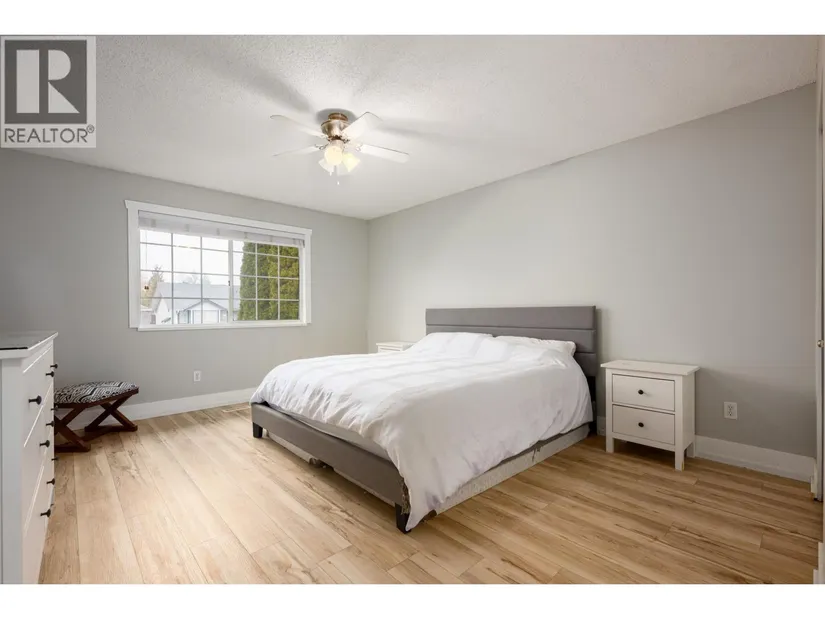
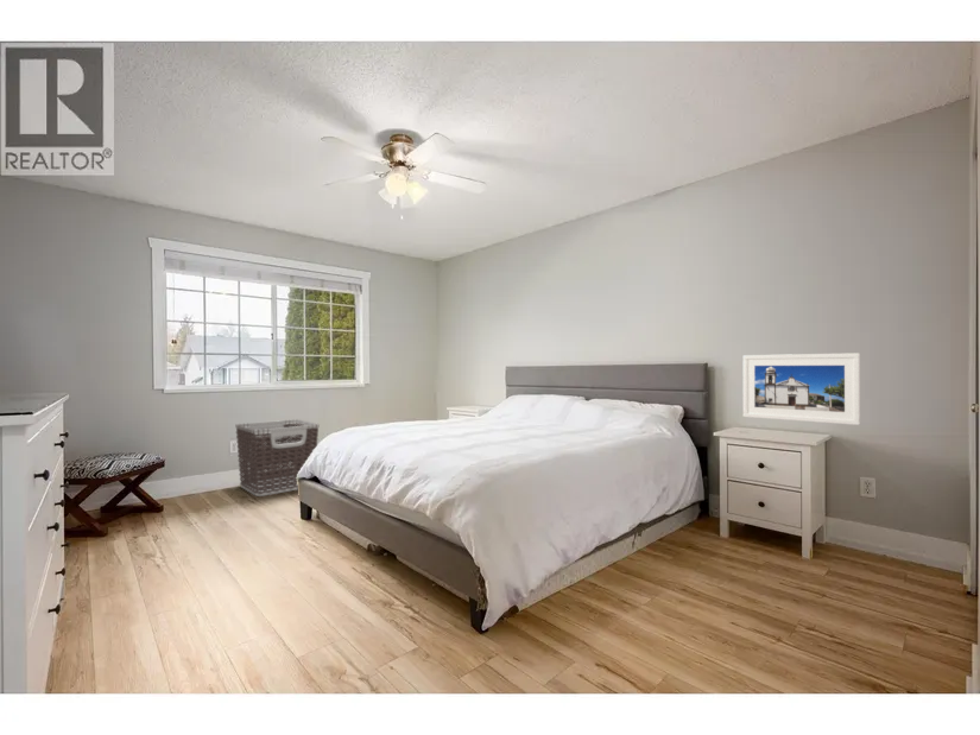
+ clothes hamper [235,418,321,498]
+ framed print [742,351,861,426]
